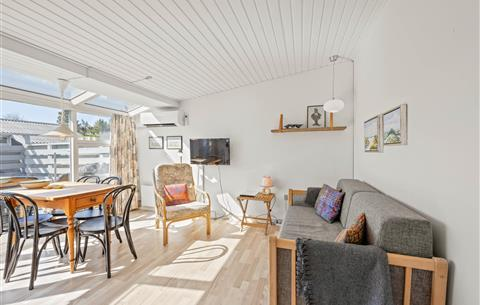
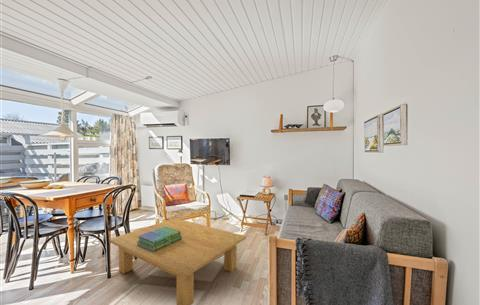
+ stack of books [137,227,182,252]
+ coffee table [109,217,247,305]
